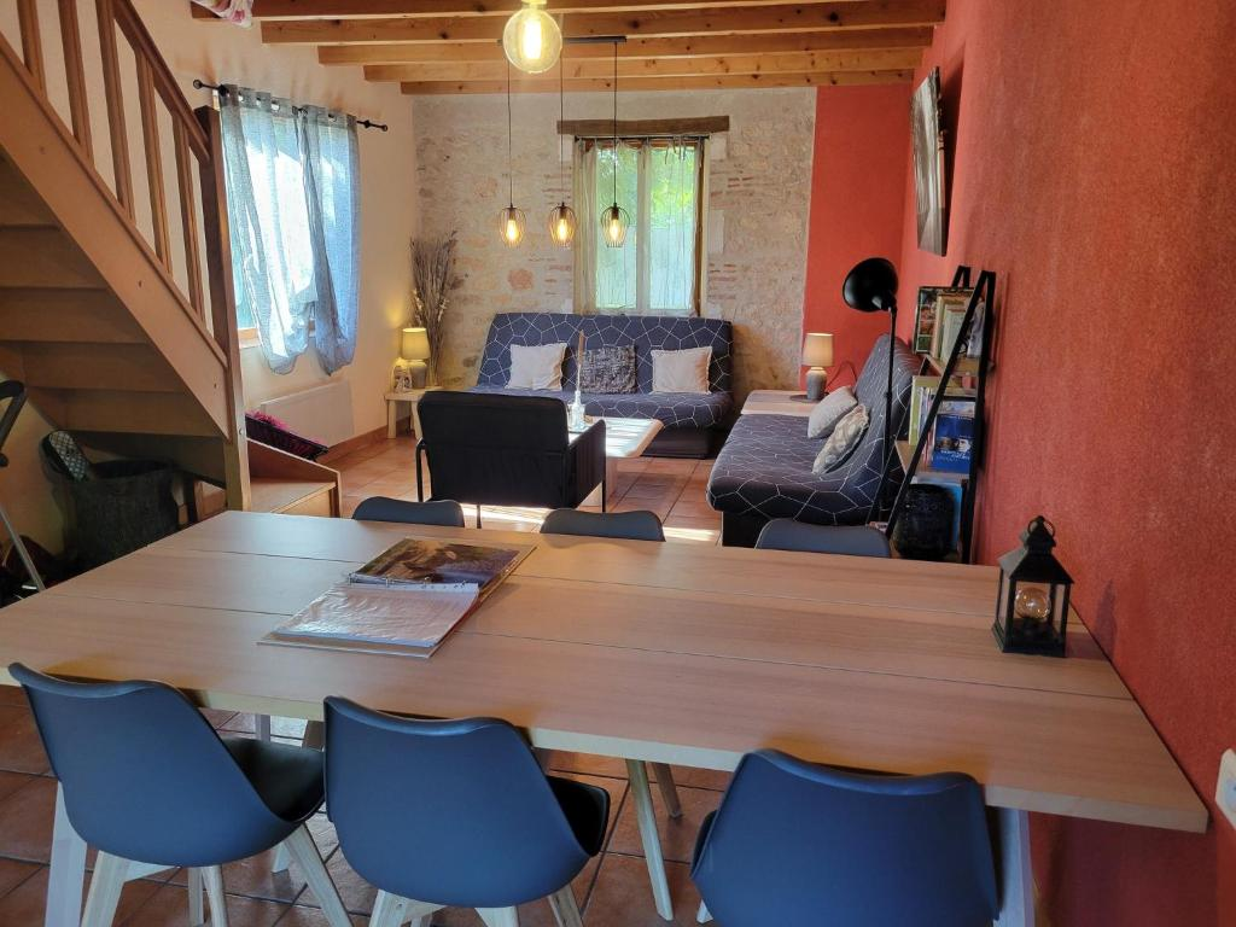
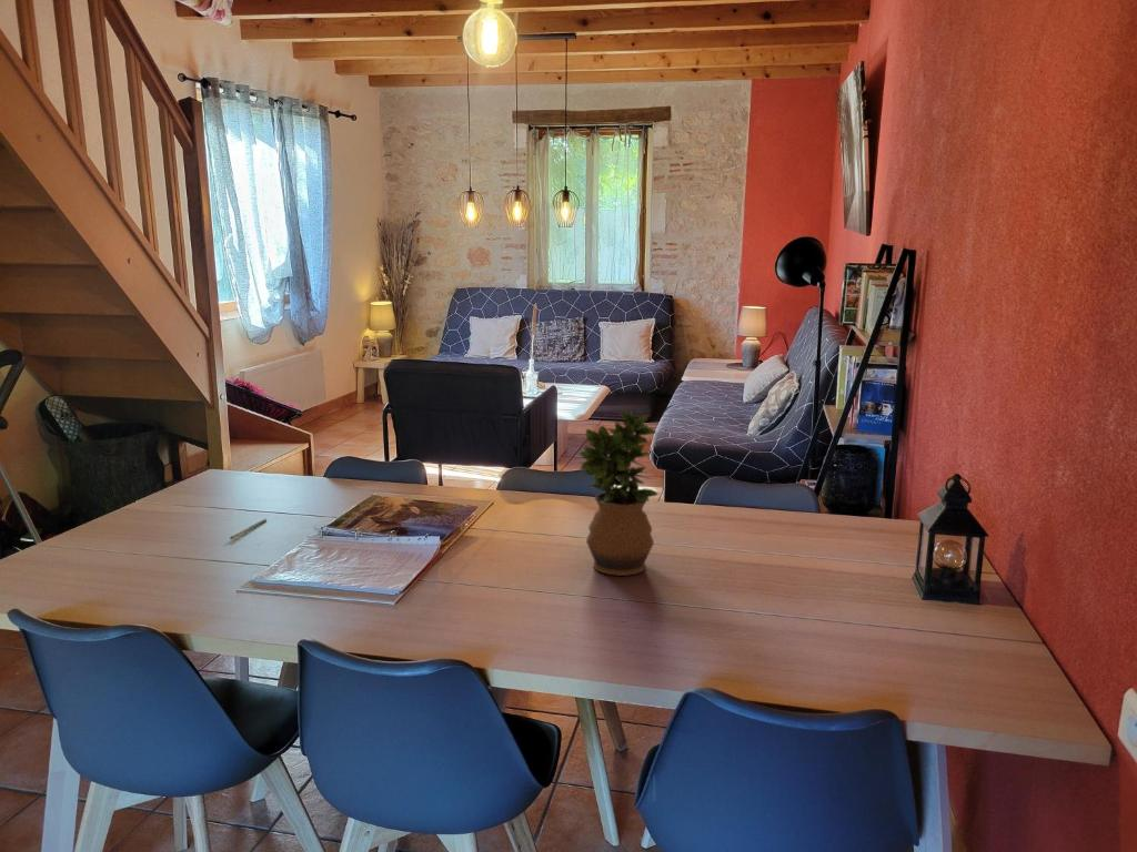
+ potted plant [577,408,660,577]
+ pen [229,518,268,540]
